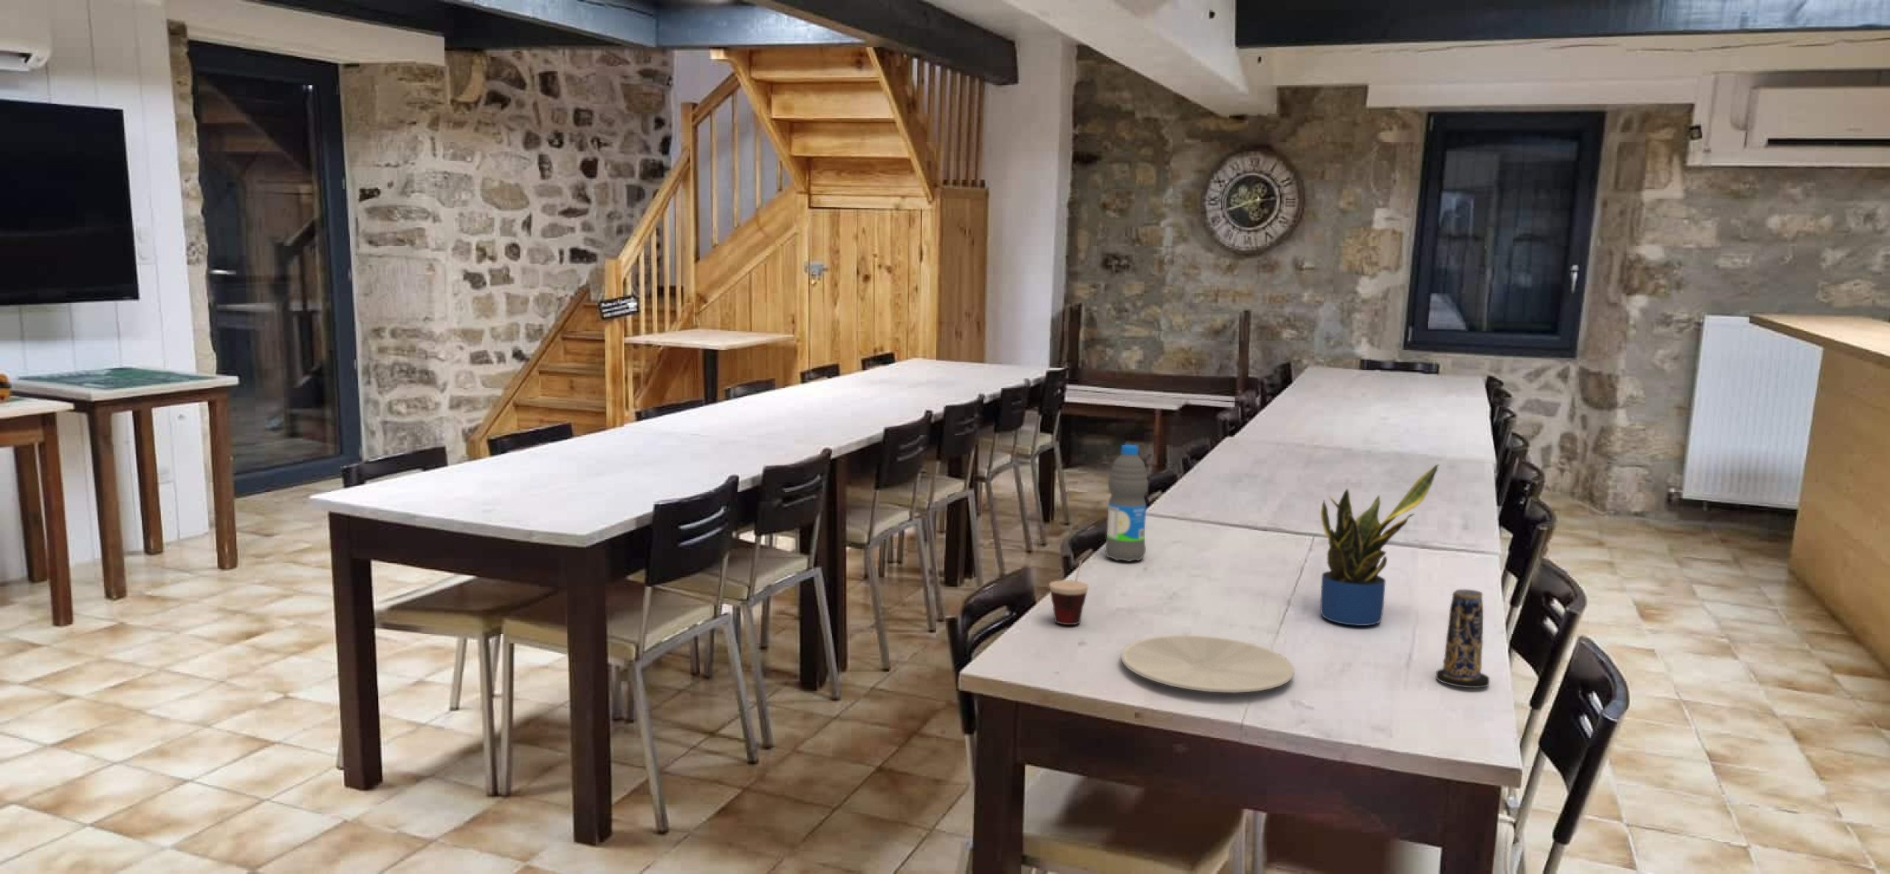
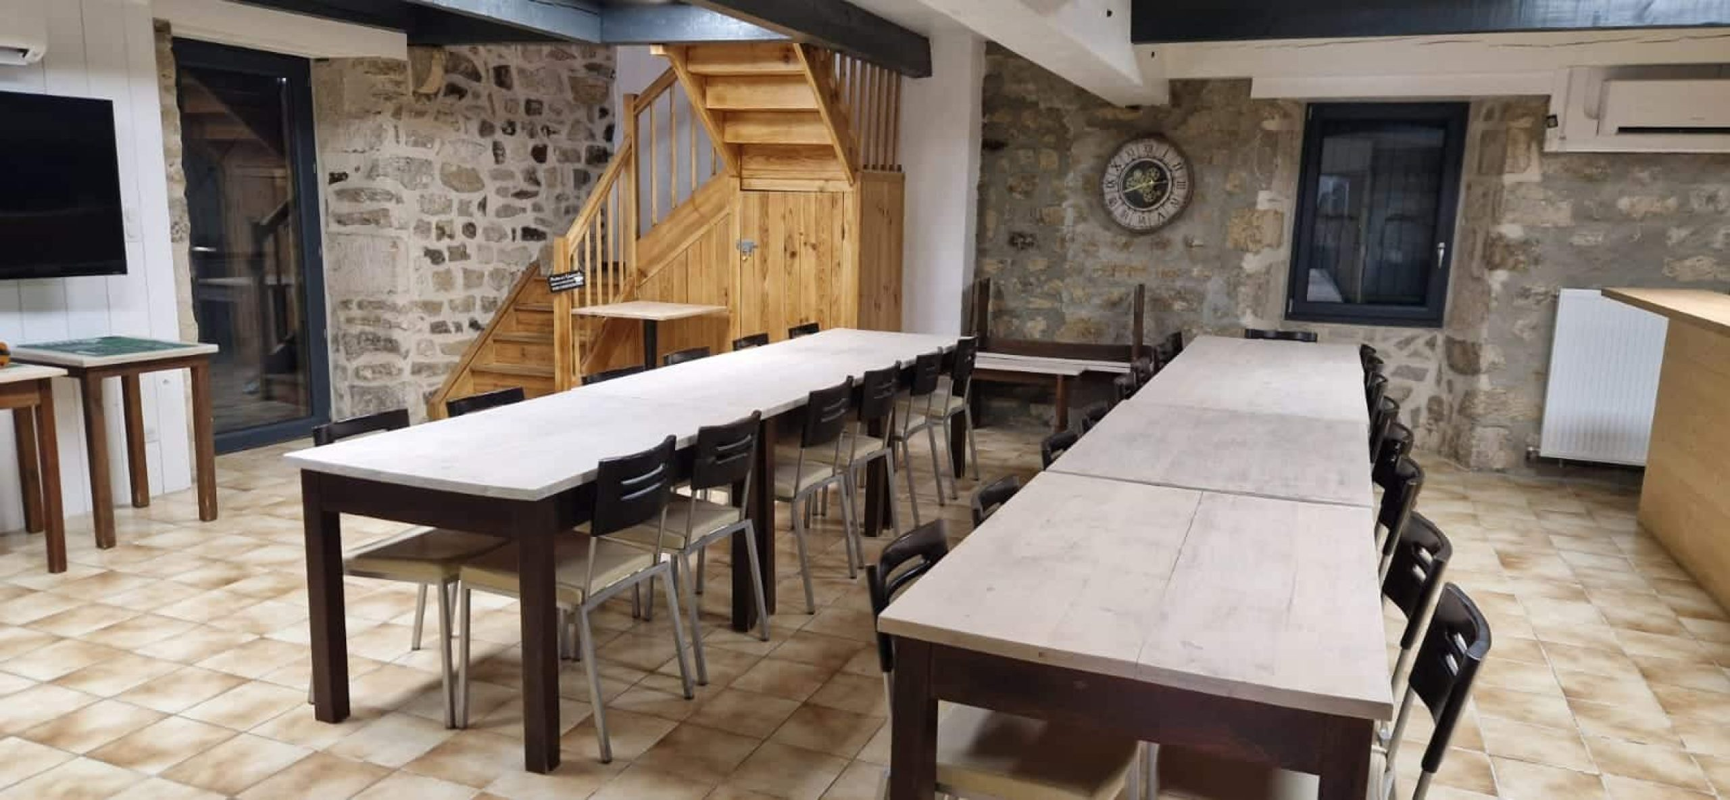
- potted plant [1320,463,1439,627]
- cup [1049,549,1092,626]
- plate [1120,634,1295,693]
- candle [1436,588,1491,688]
- water bottle [1104,444,1149,562]
